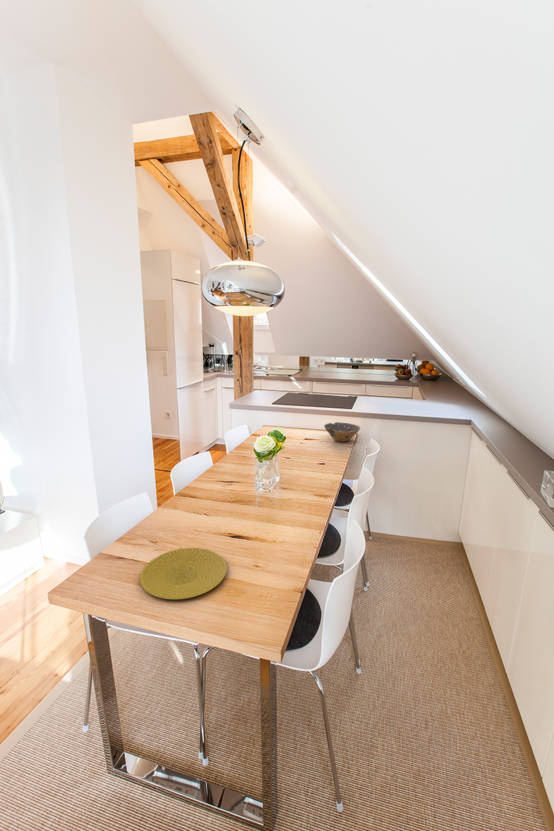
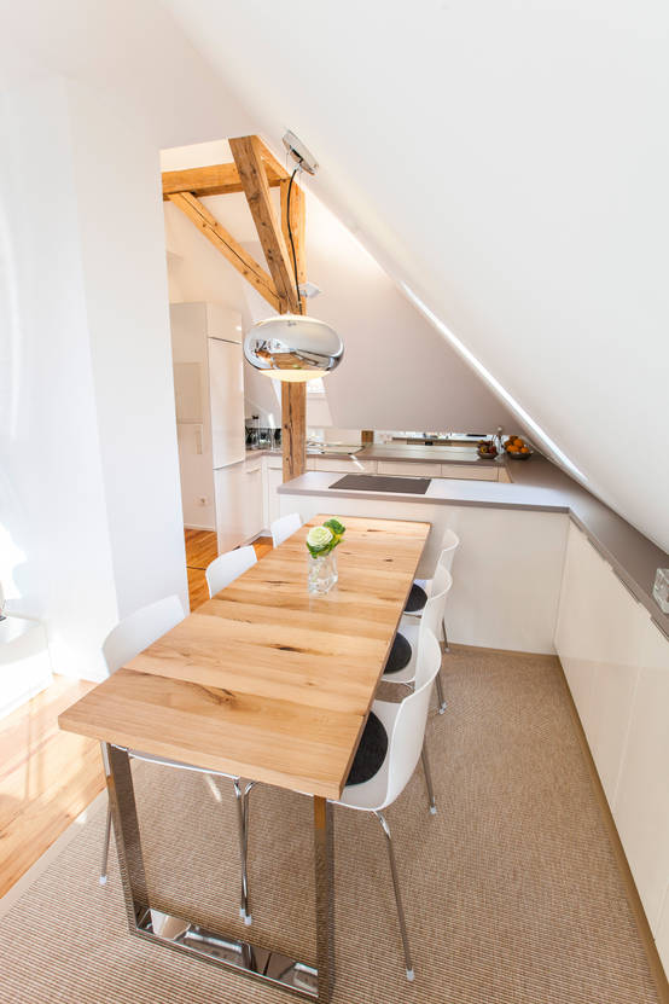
- plate [139,547,228,600]
- bowl [323,421,361,443]
